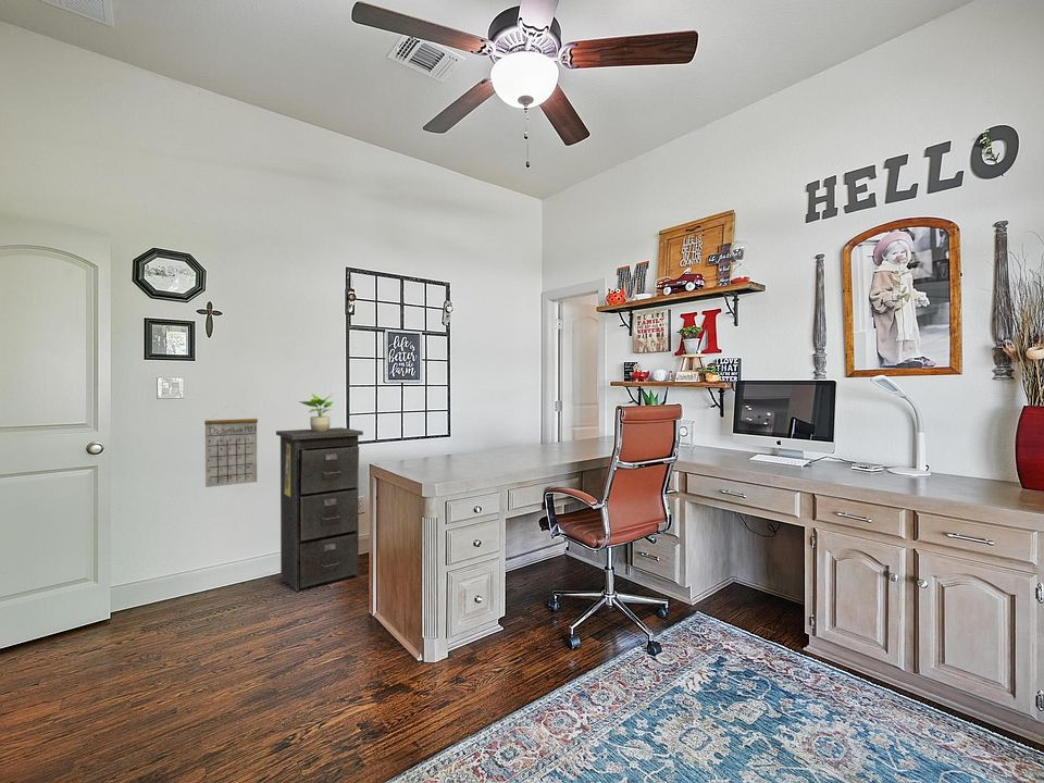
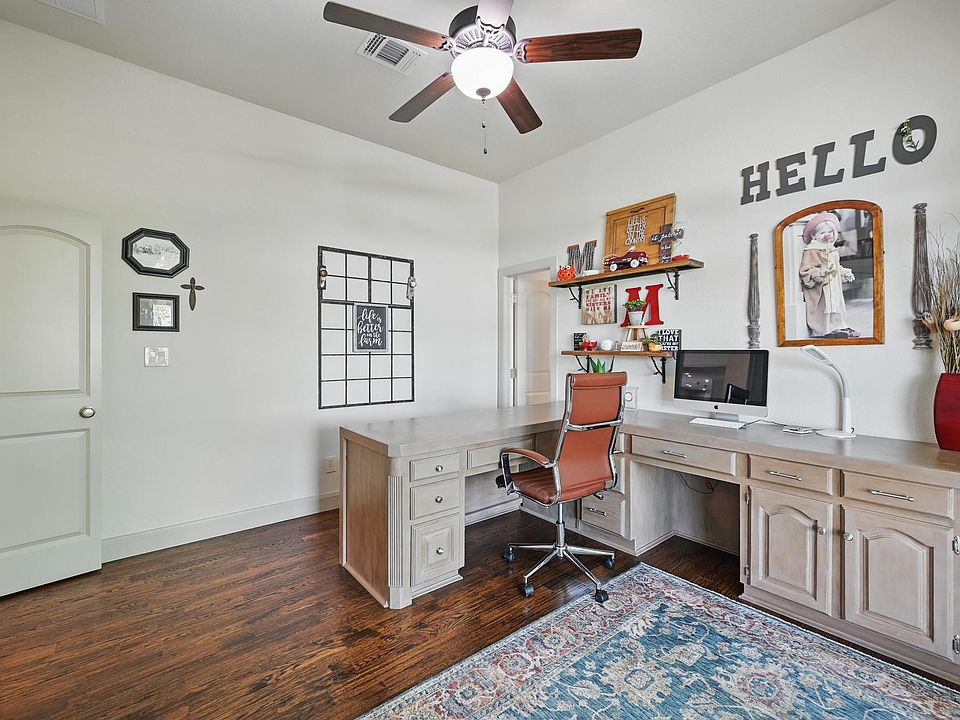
- calendar [203,406,259,488]
- filing cabinet [275,426,364,592]
- potted plant [298,393,335,432]
